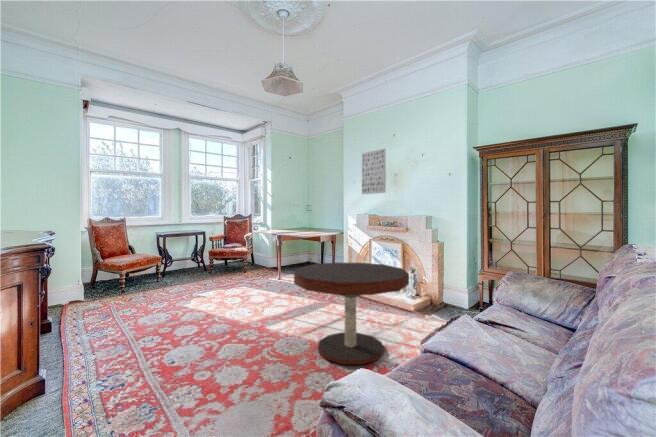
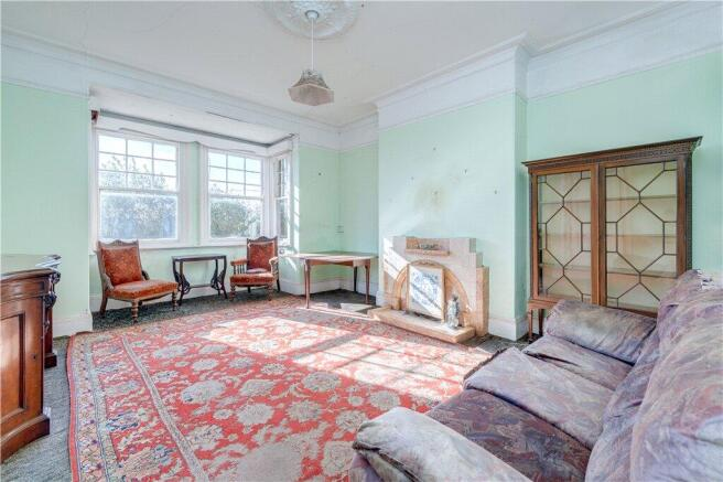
- wall art [361,148,387,195]
- coffee table [293,262,410,365]
